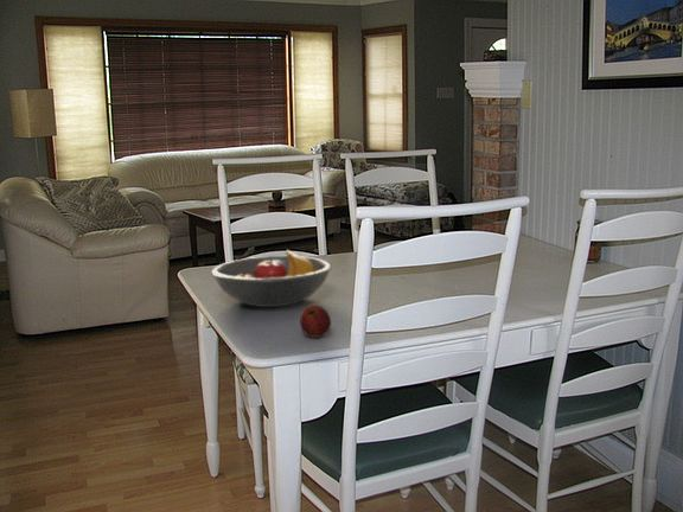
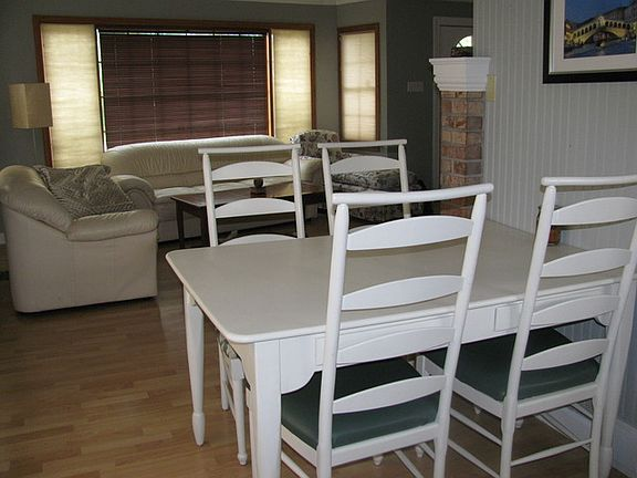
- fruit bowl [210,249,333,308]
- apple [299,303,332,339]
